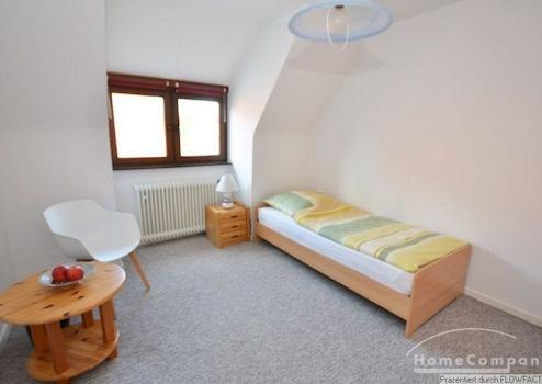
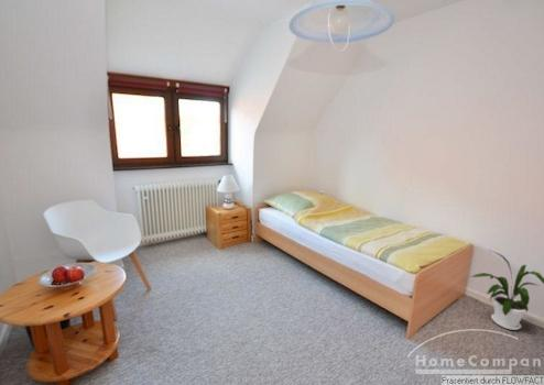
+ house plant [469,249,544,331]
